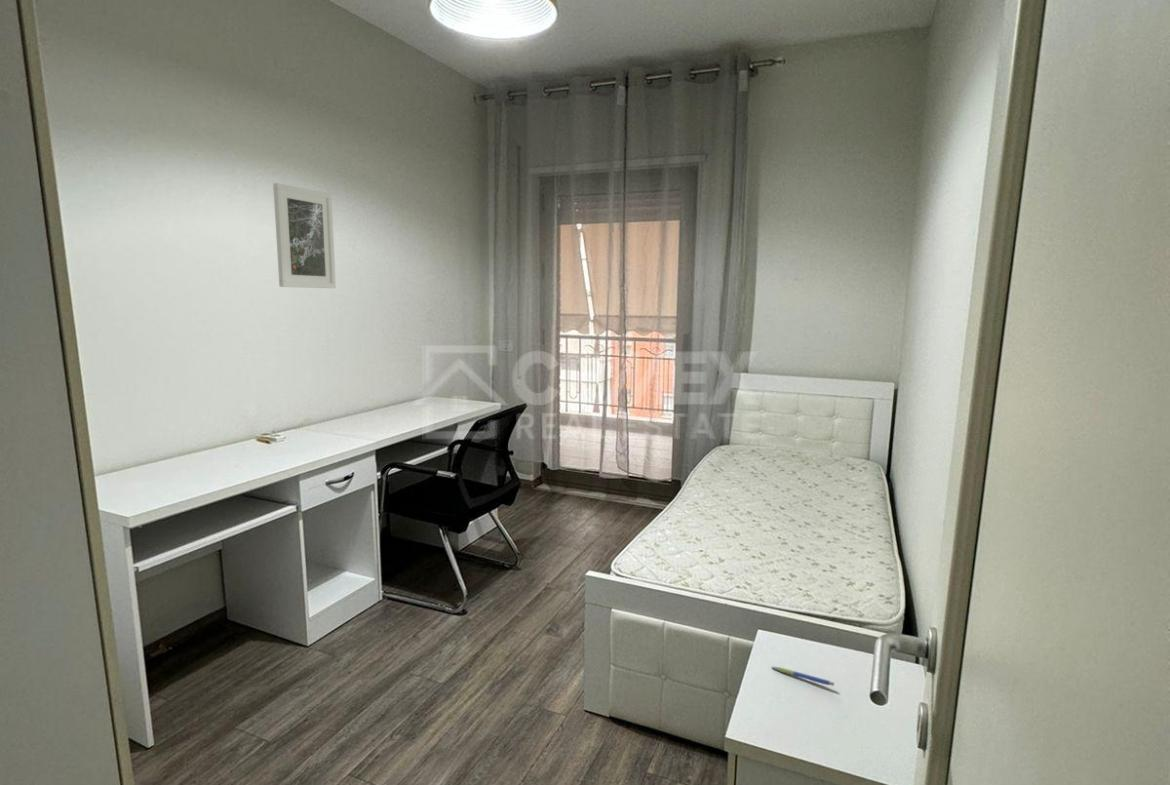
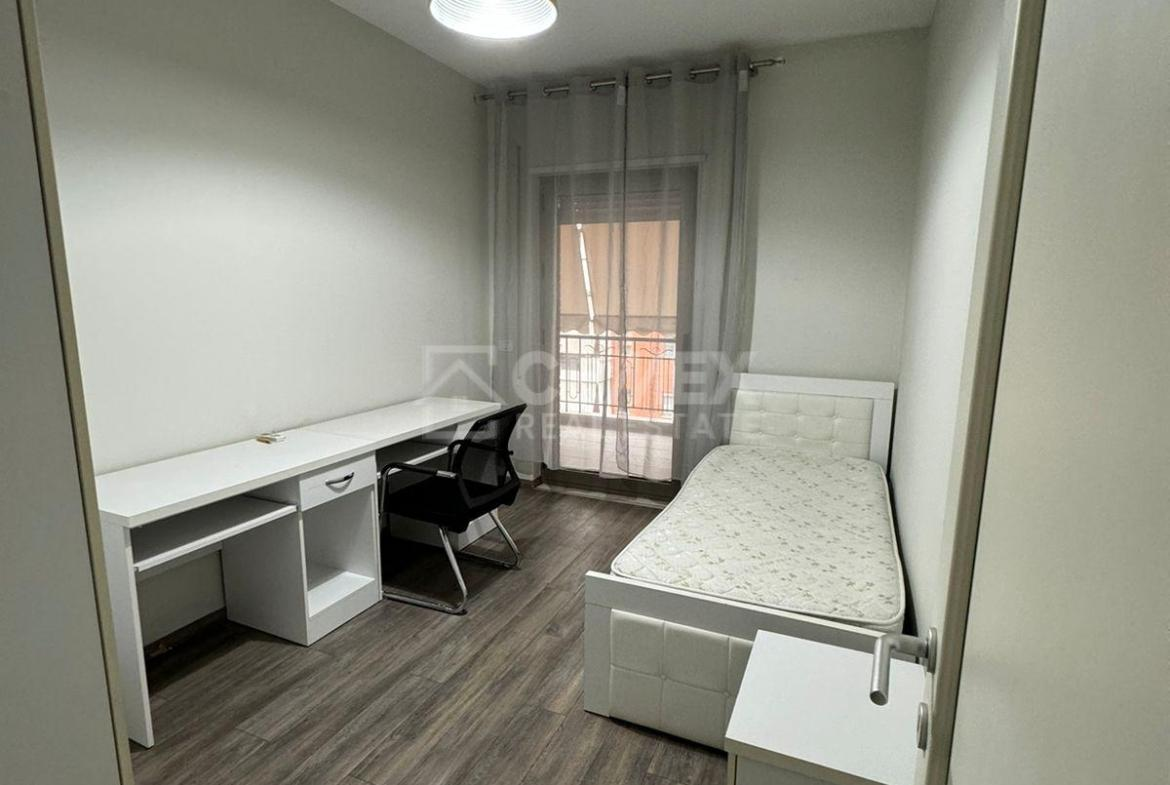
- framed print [272,182,337,289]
- pen [771,665,835,687]
